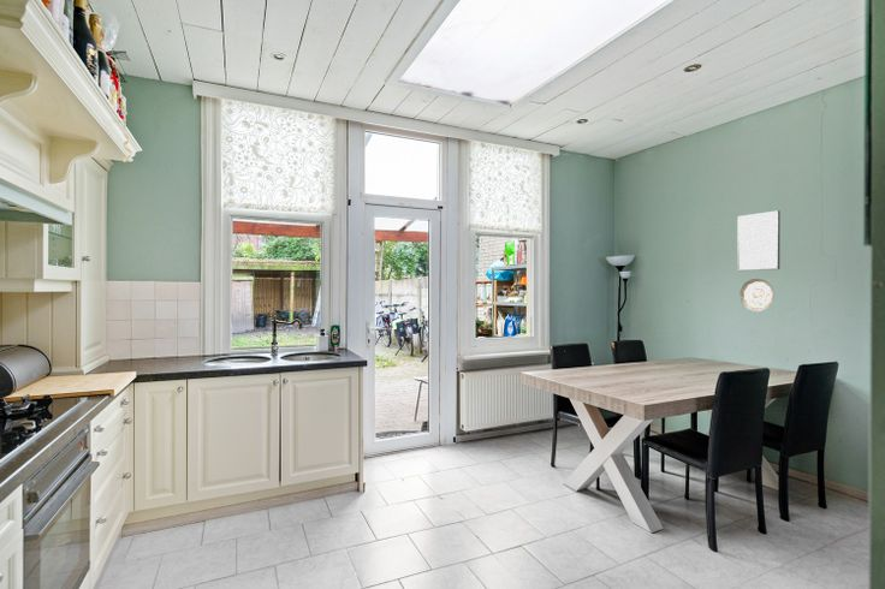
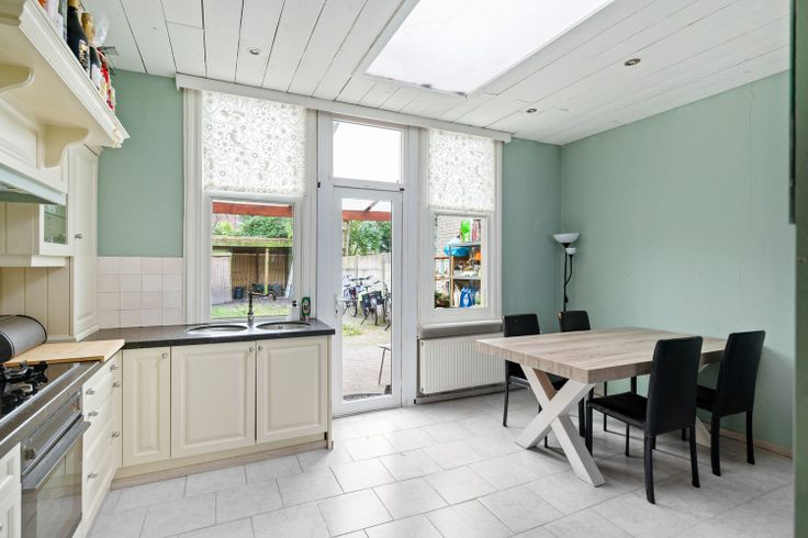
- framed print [736,209,782,272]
- decorative plate [738,278,776,313]
